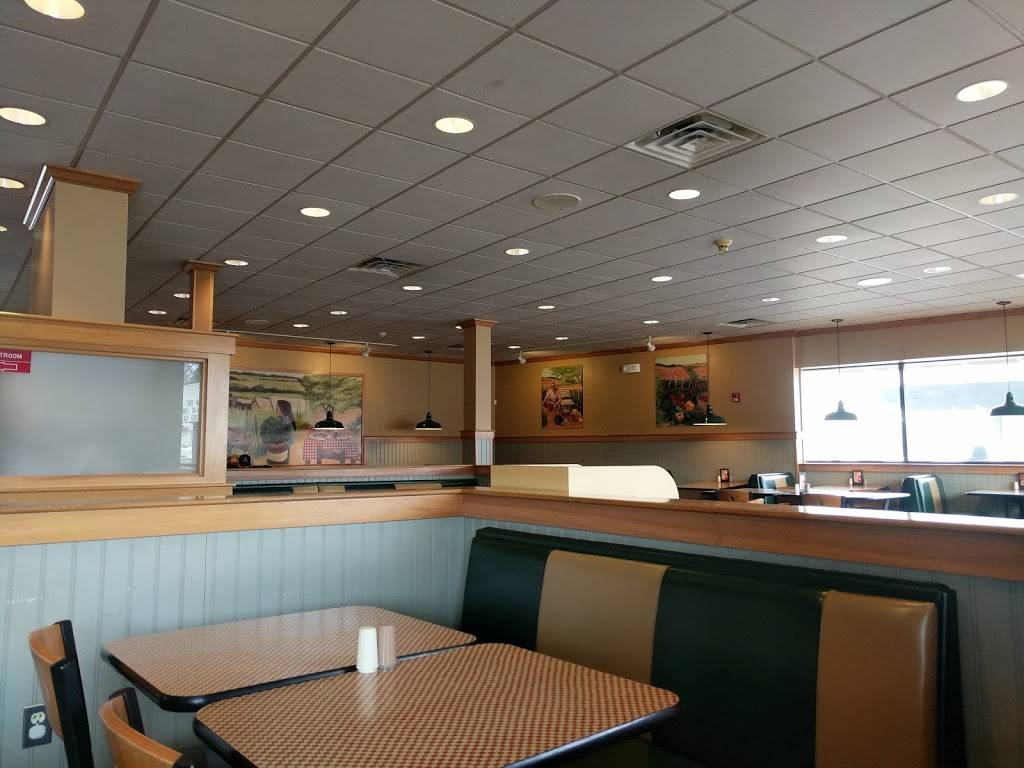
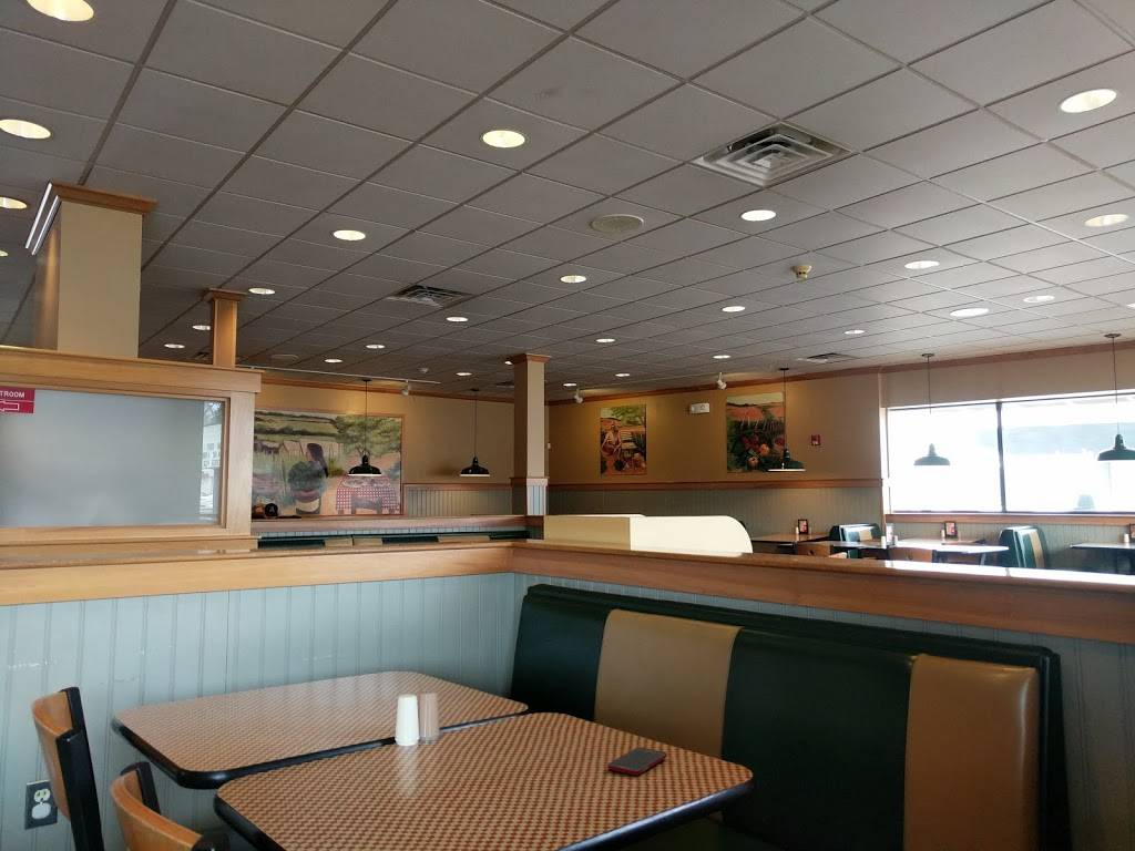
+ cell phone [606,746,668,777]
